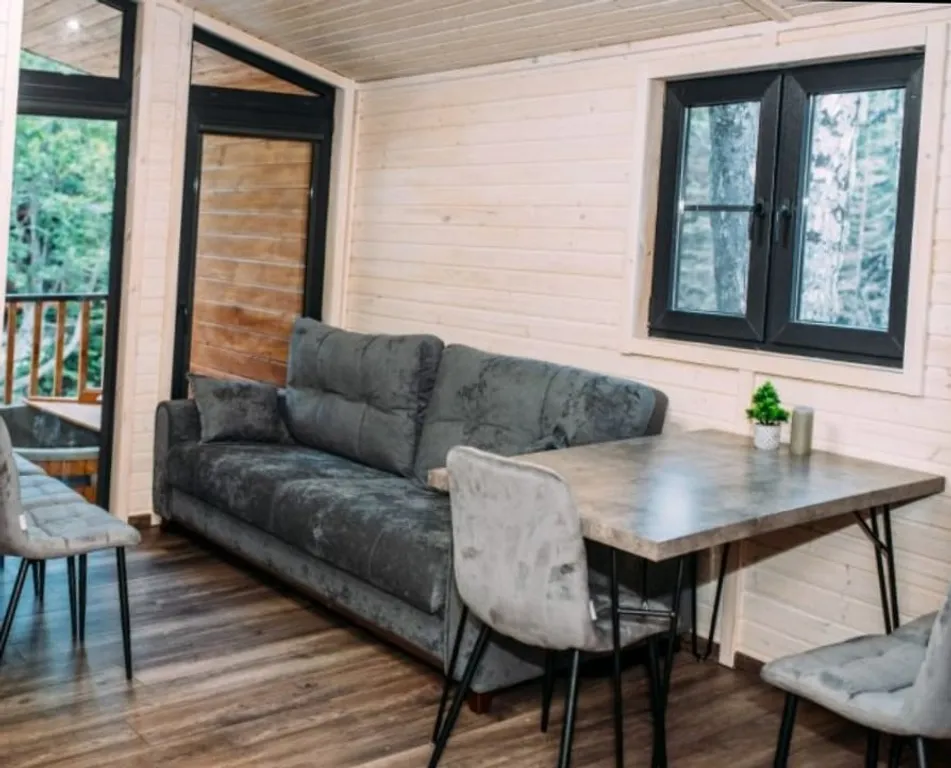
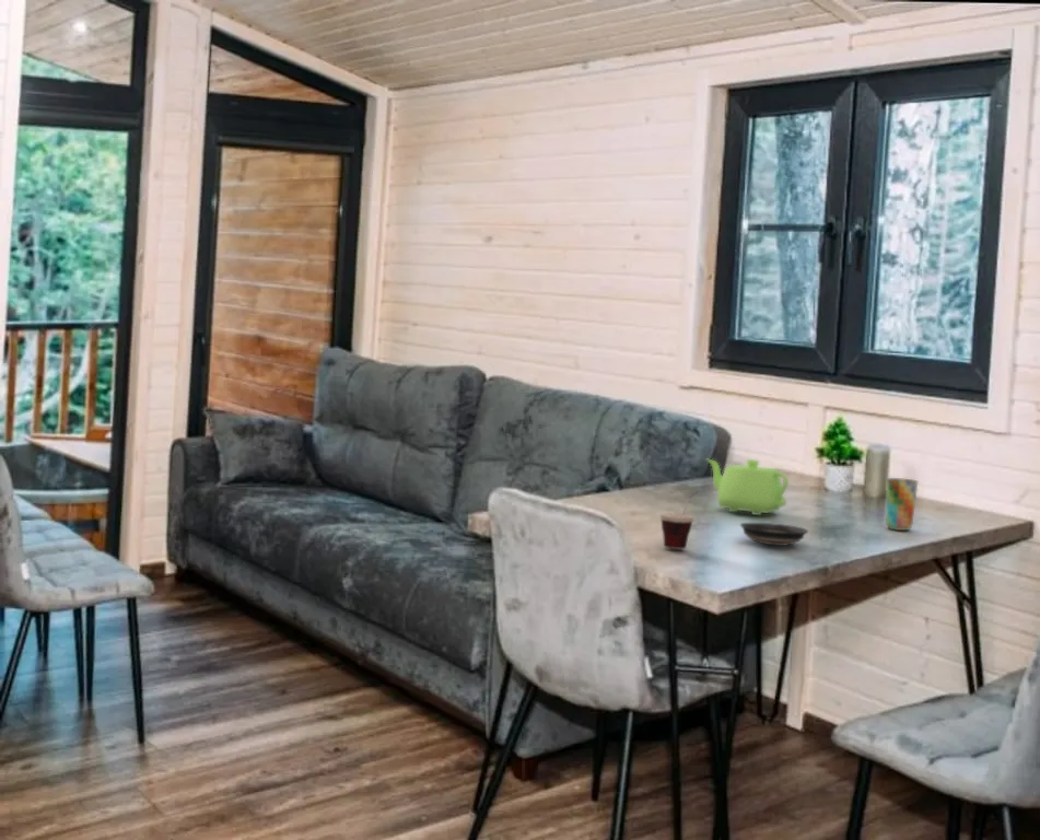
+ saucer [739,522,809,547]
+ cup [659,489,699,550]
+ teapot [704,457,790,516]
+ cup [885,477,919,532]
